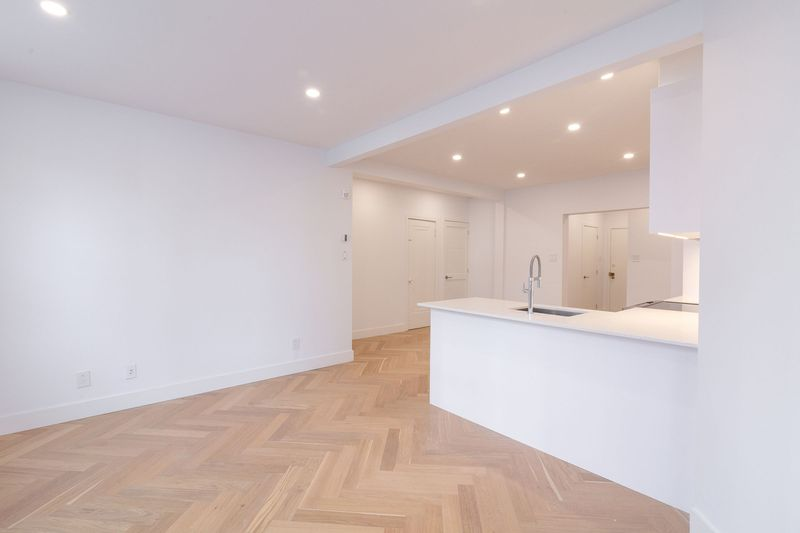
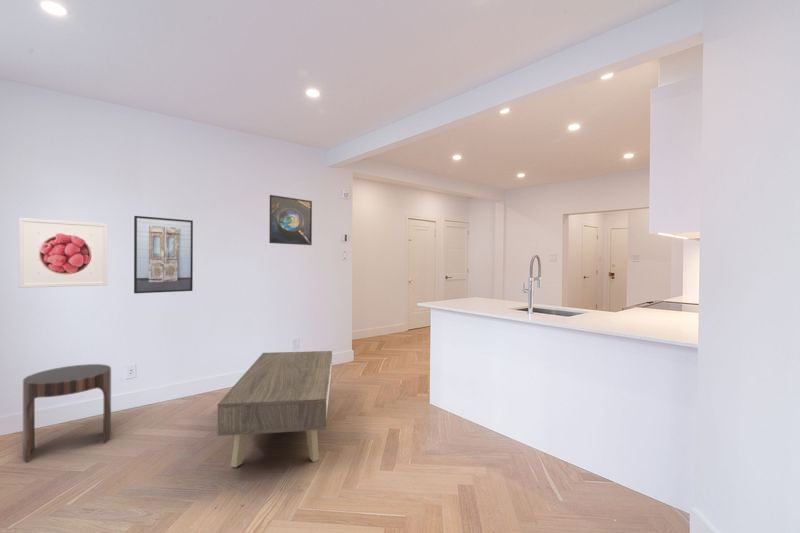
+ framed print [133,215,194,294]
+ side table [22,363,112,463]
+ coffee table [217,350,333,468]
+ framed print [268,194,313,246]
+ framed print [18,217,108,289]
